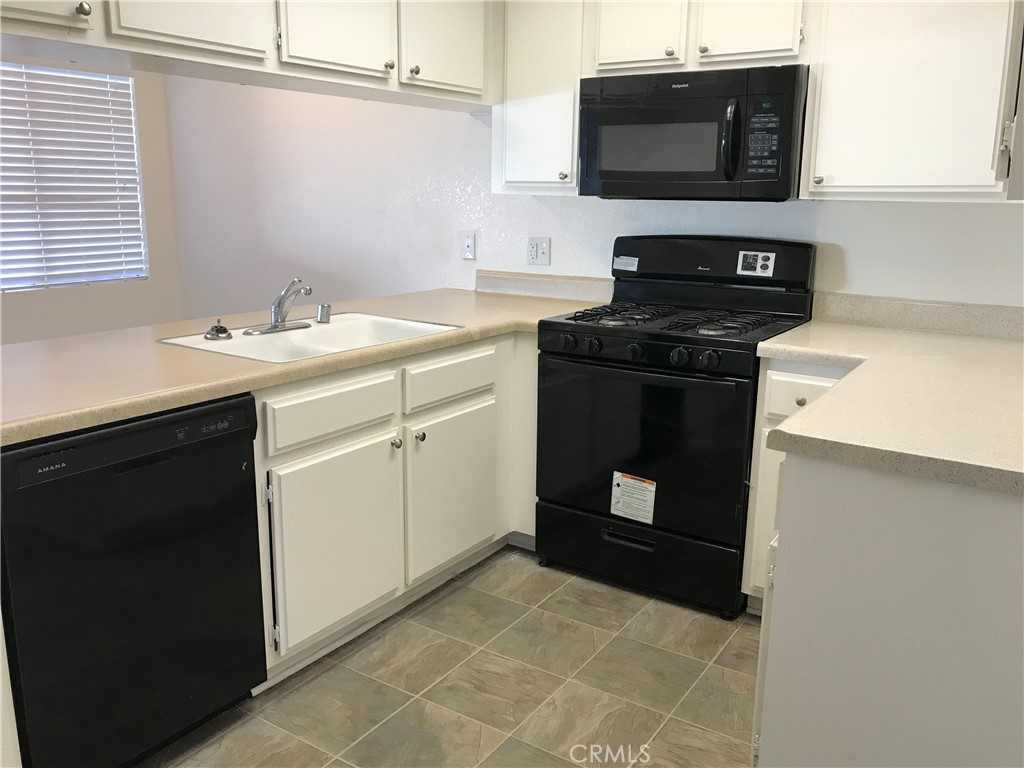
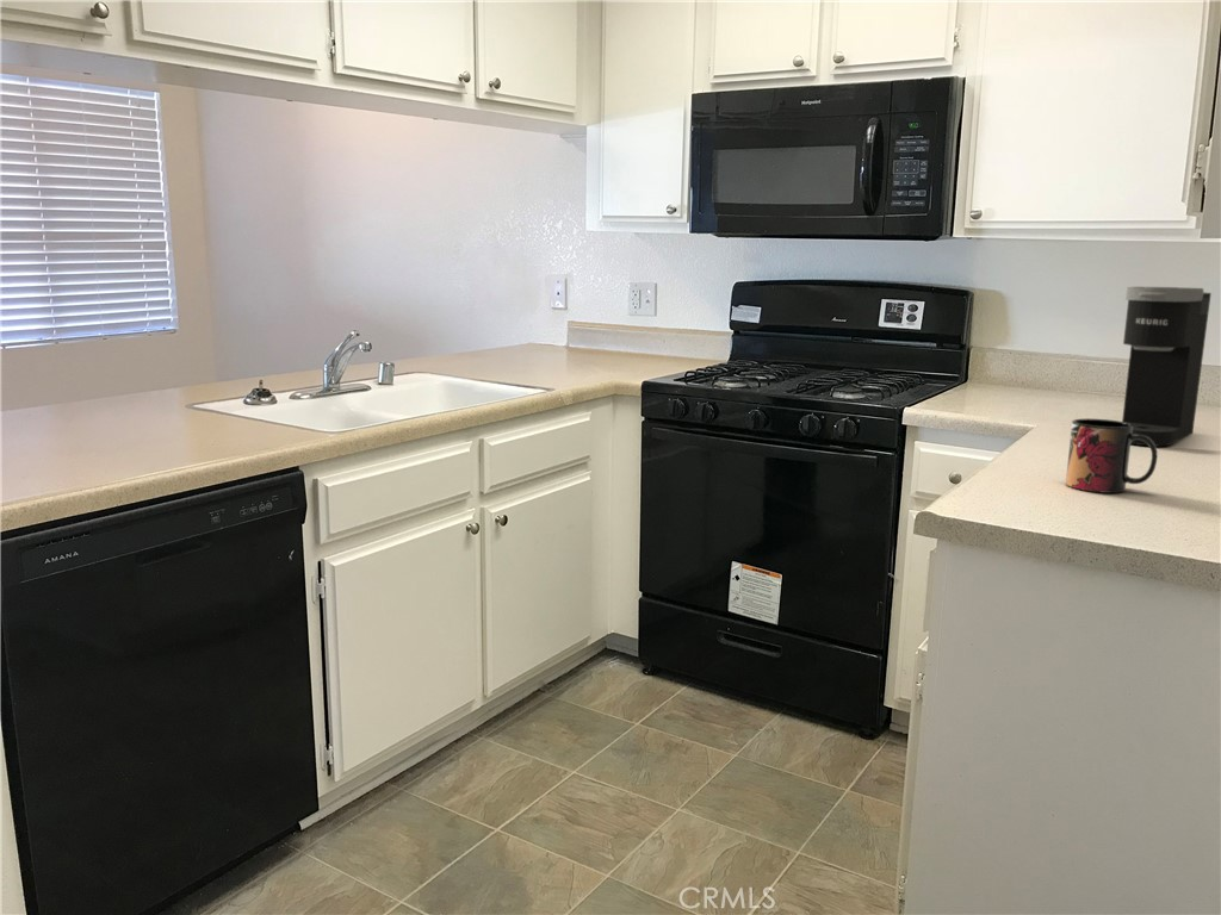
+ mug [1065,418,1159,494]
+ coffee maker [1121,286,1213,448]
